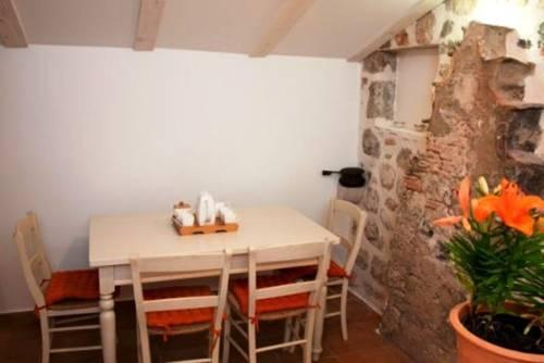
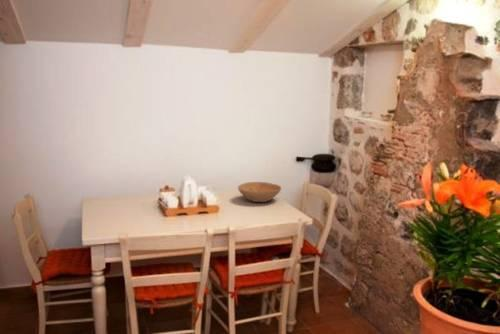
+ bowl [237,181,282,203]
